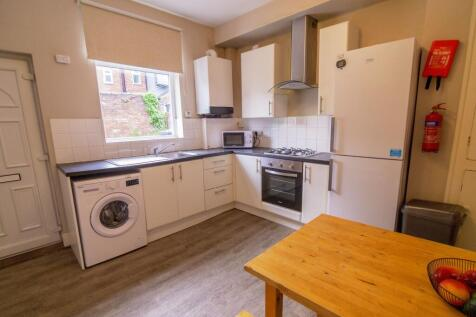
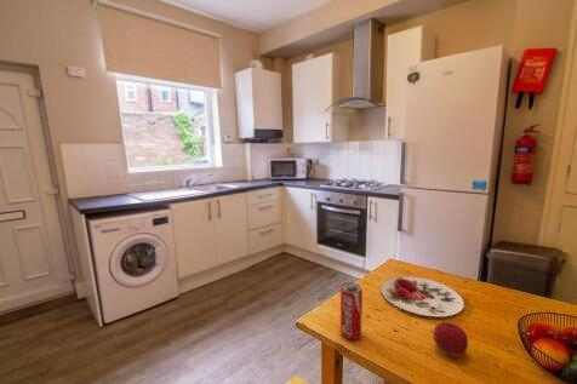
+ apple [432,321,469,359]
+ beverage can [339,281,364,340]
+ plate [381,275,465,317]
